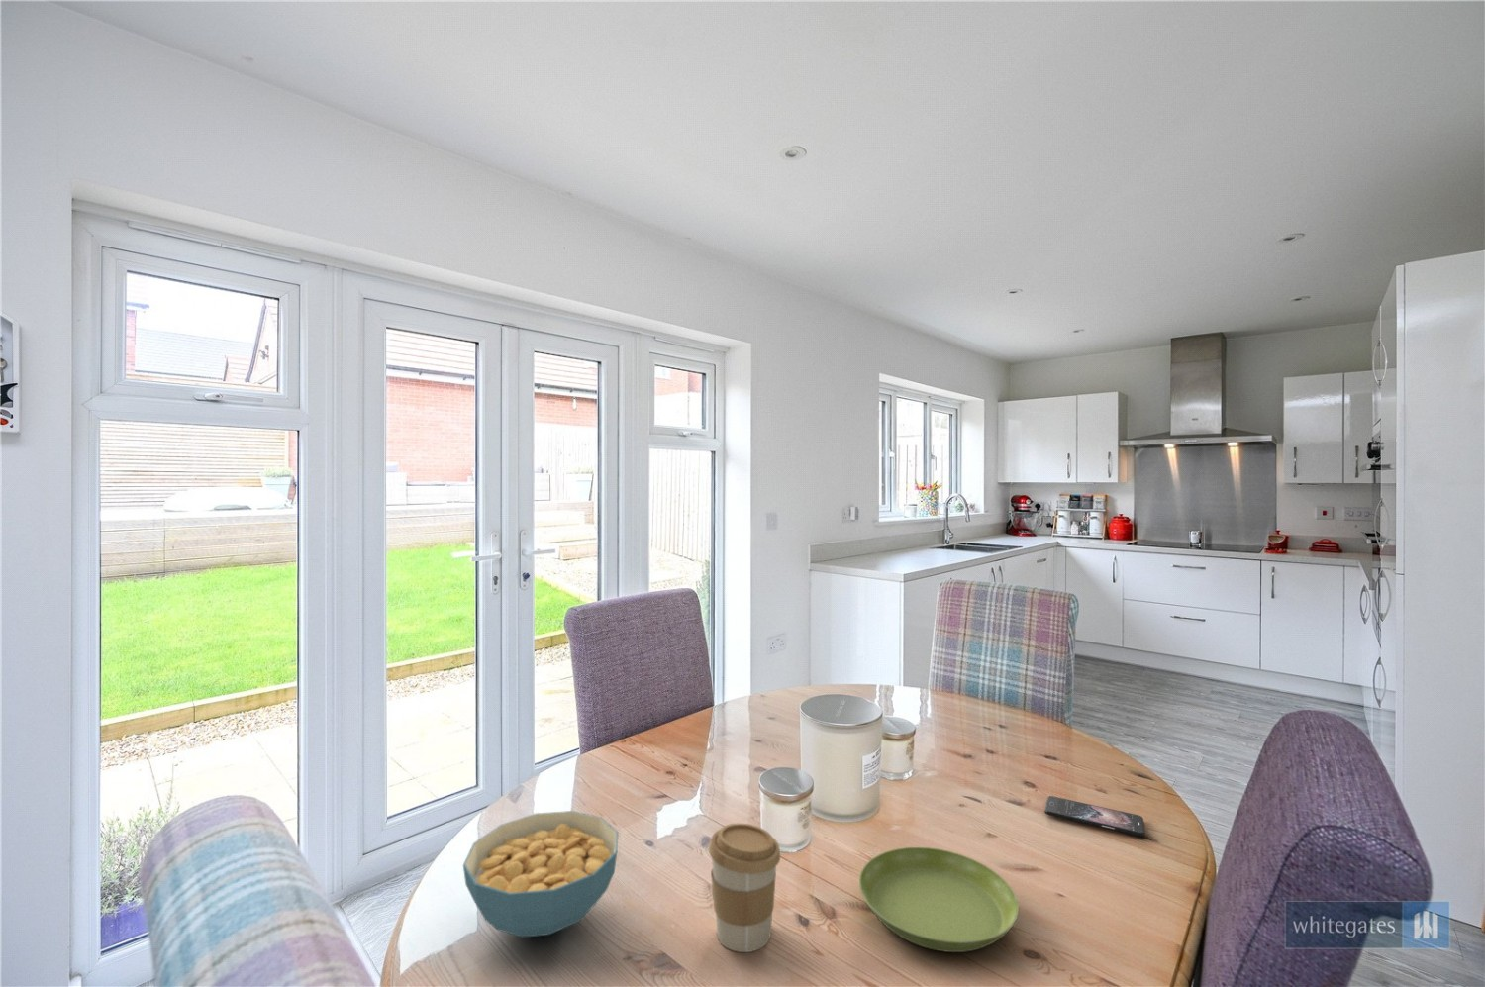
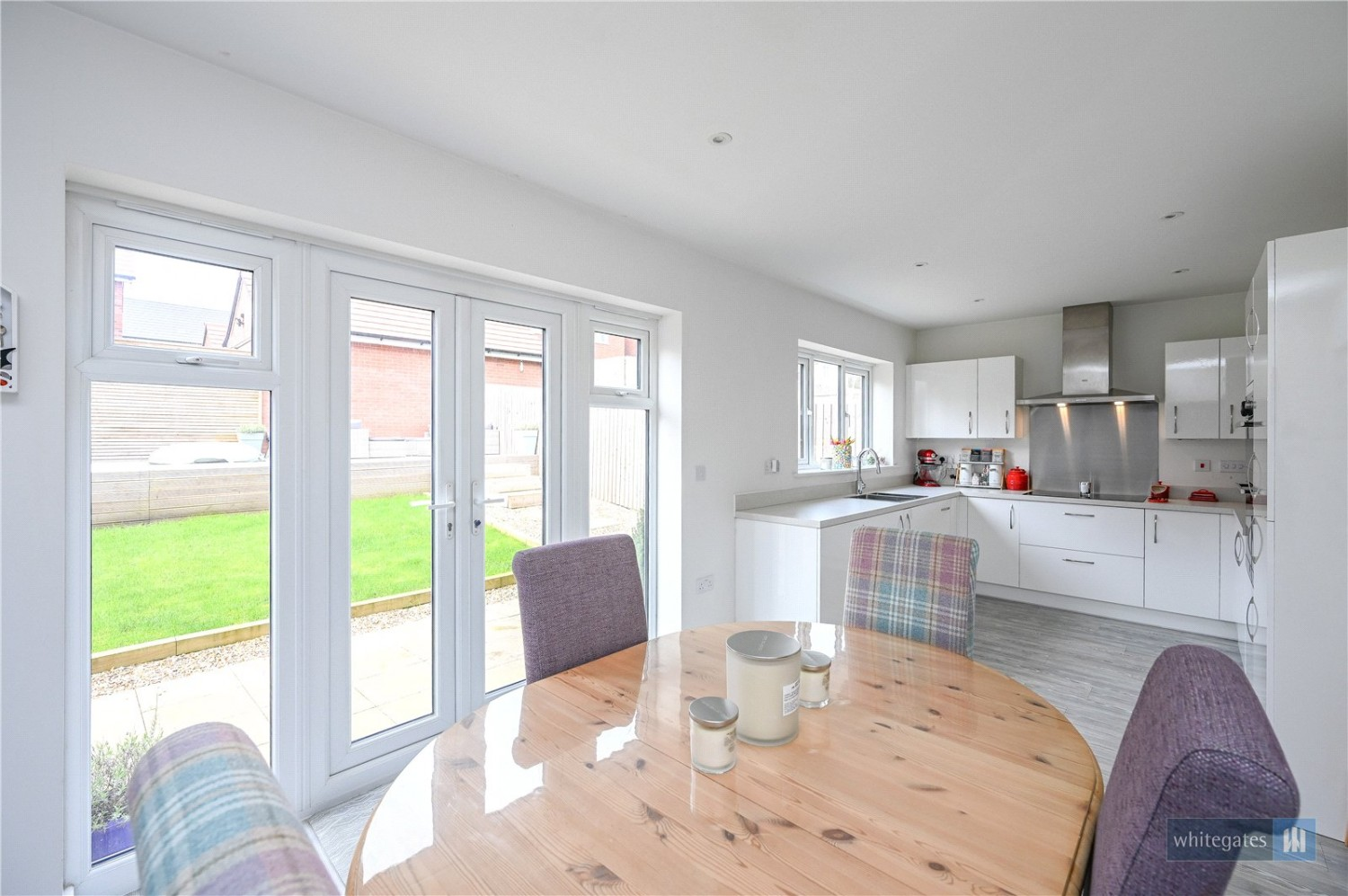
- saucer [858,846,1020,953]
- smartphone [1043,795,1146,837]
- coffee cup [708,822,781,953]
- cereal bowl [463,810,620,937]
